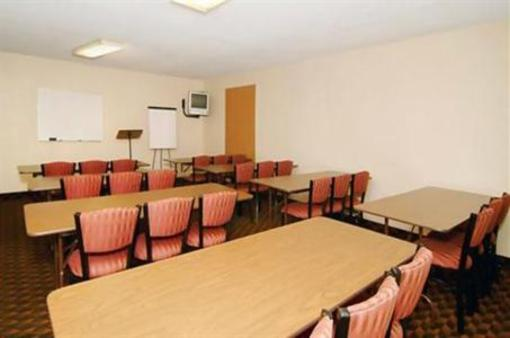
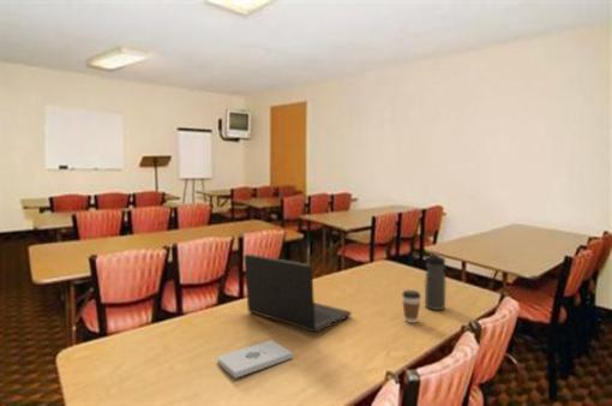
+ notepad [216,340,294,380]
+ water bottle [424,252,448,311]
+ coffee cup [401,289,422,324]
+ laptop [242,252,353,334]
